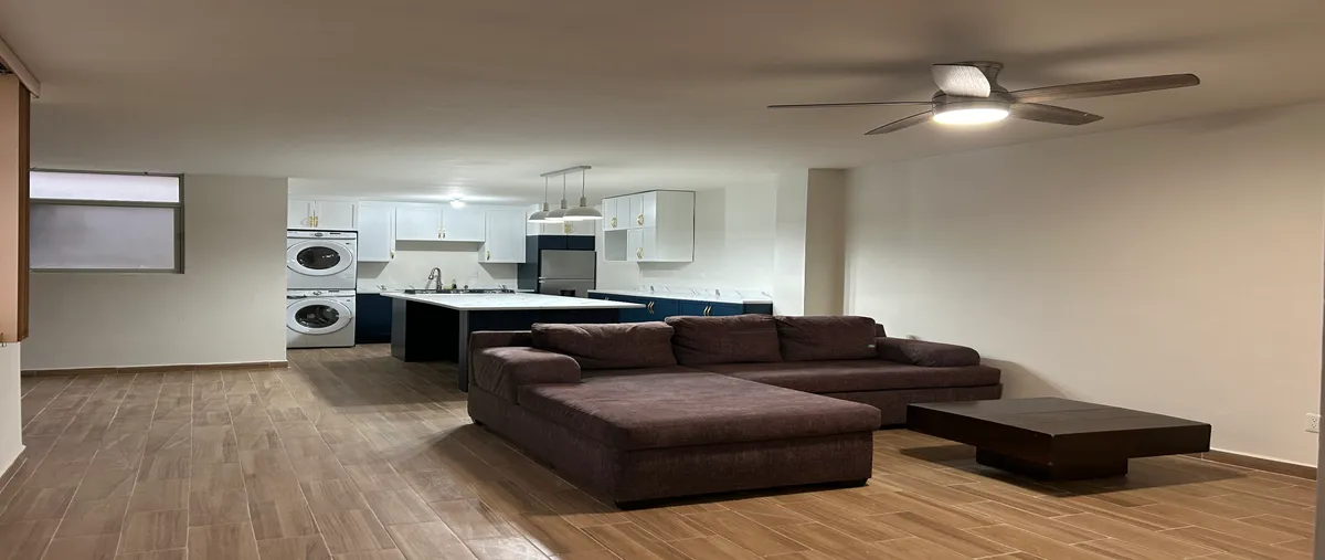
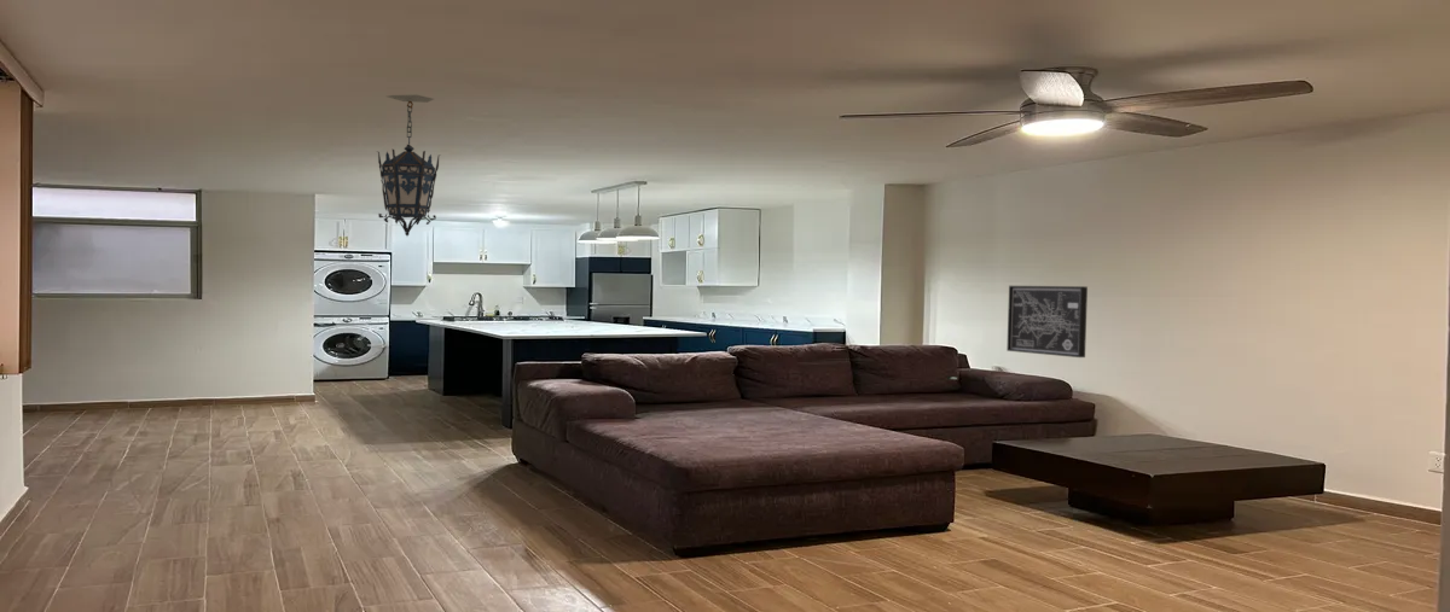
+ wall art [1005,285,1089,359]
+ hanging lantern [376,94,442,237]
